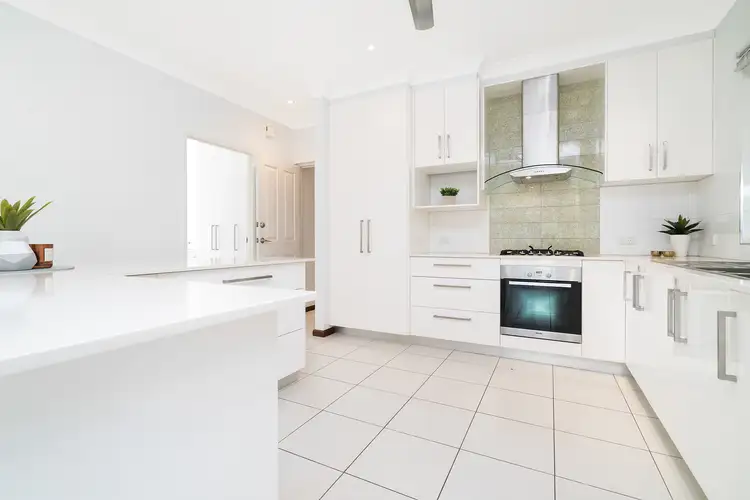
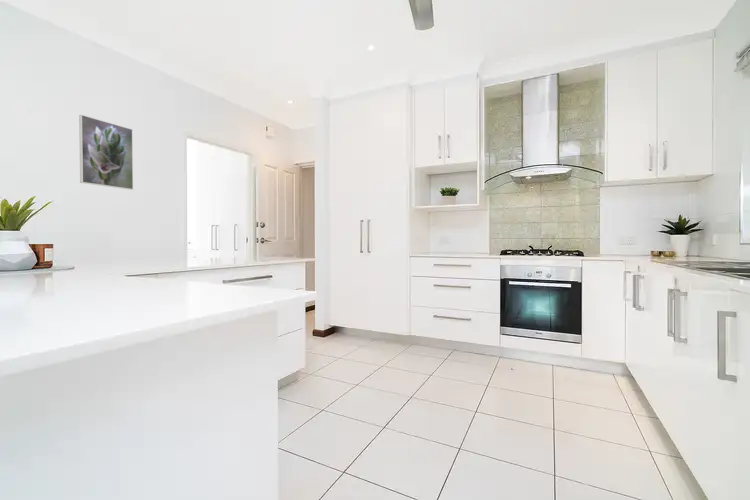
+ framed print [78,114,134,191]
